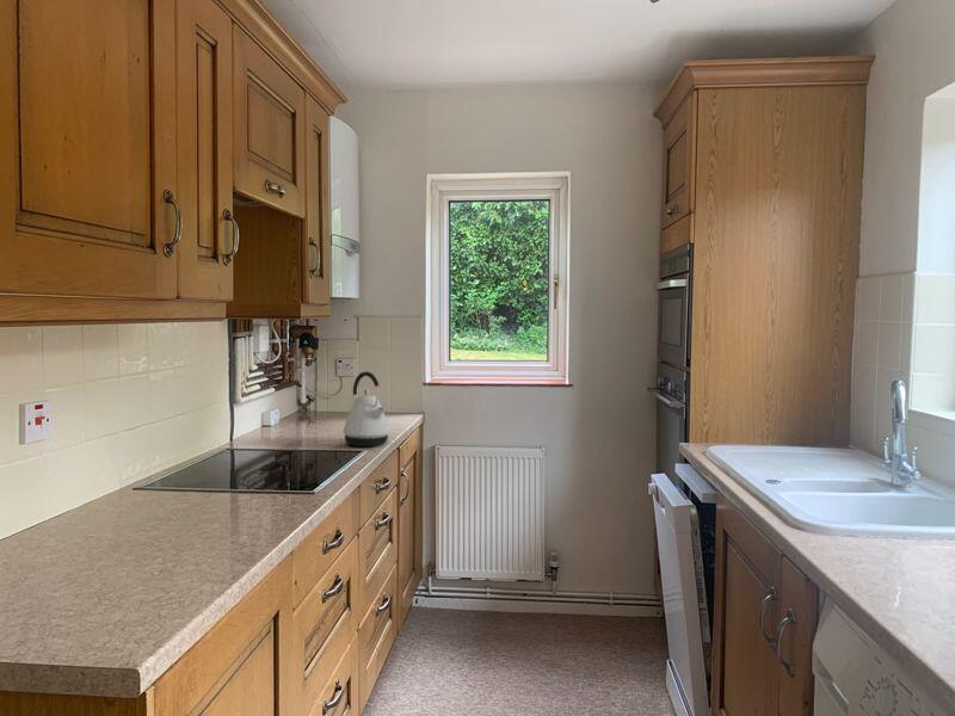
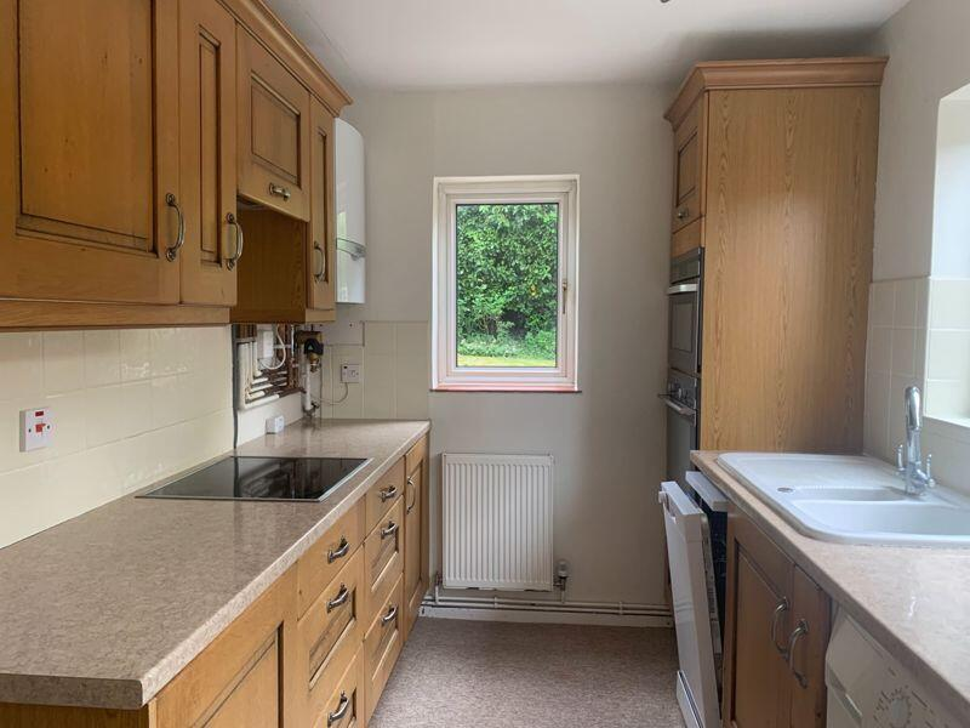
- kettle [341,370,390,448]
